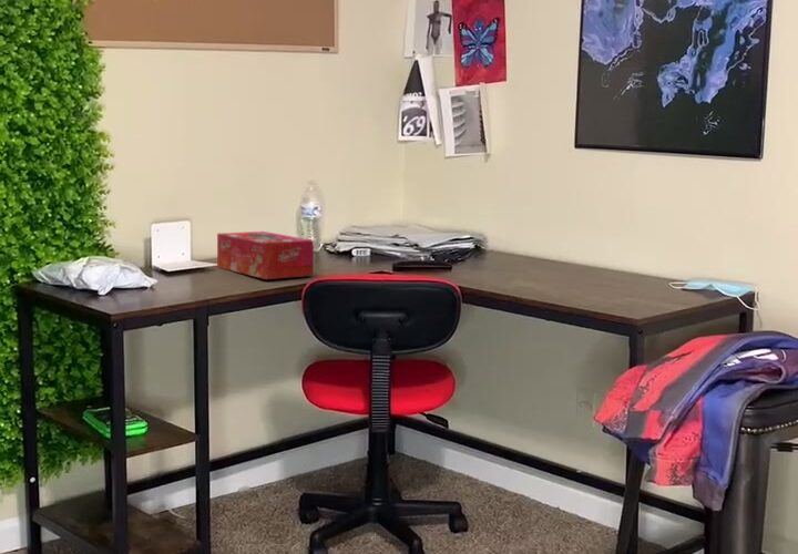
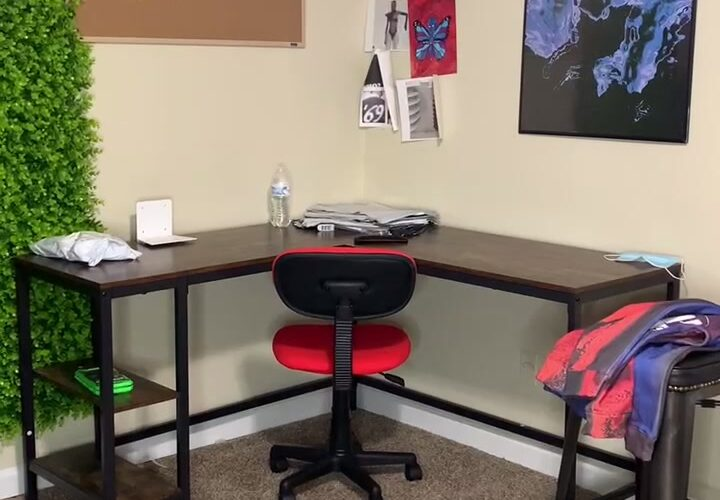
- tissue box [216,230,315,280]
